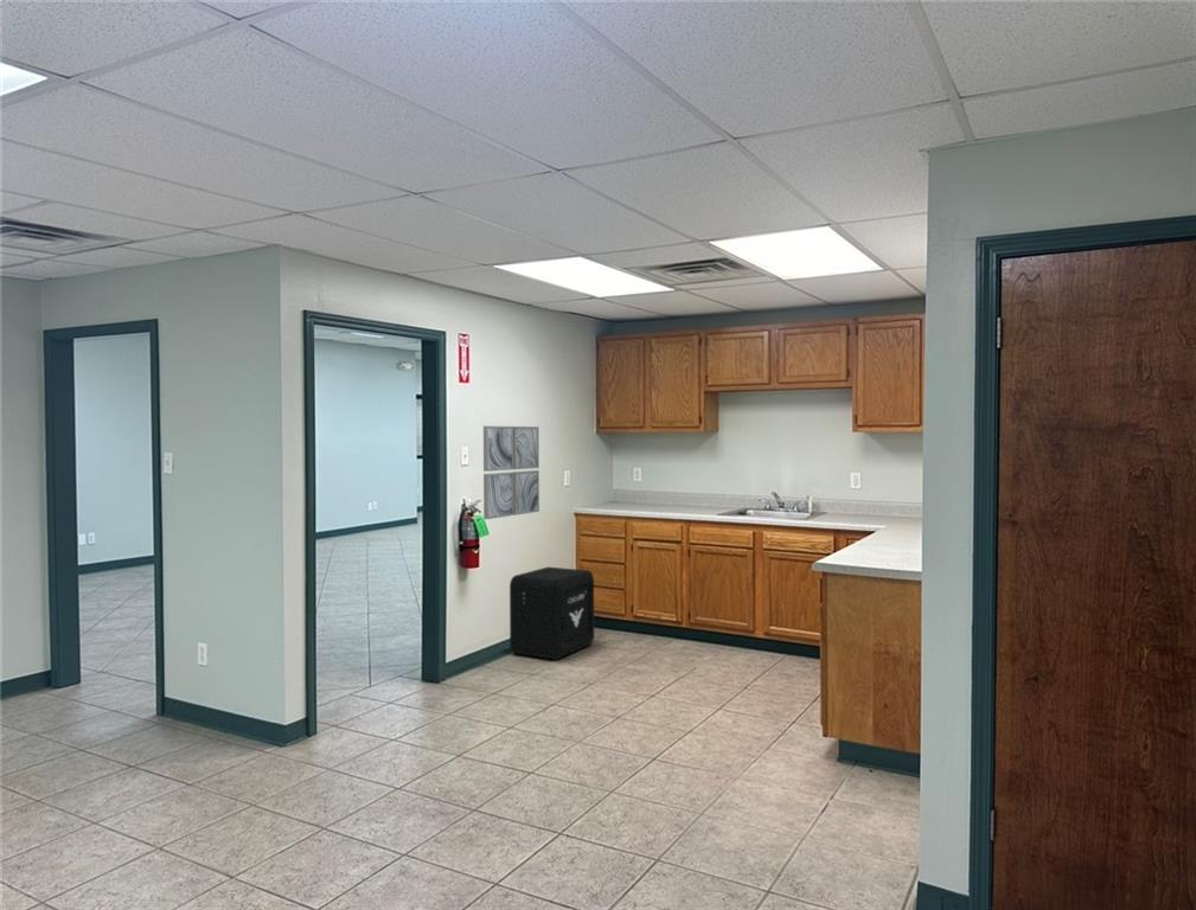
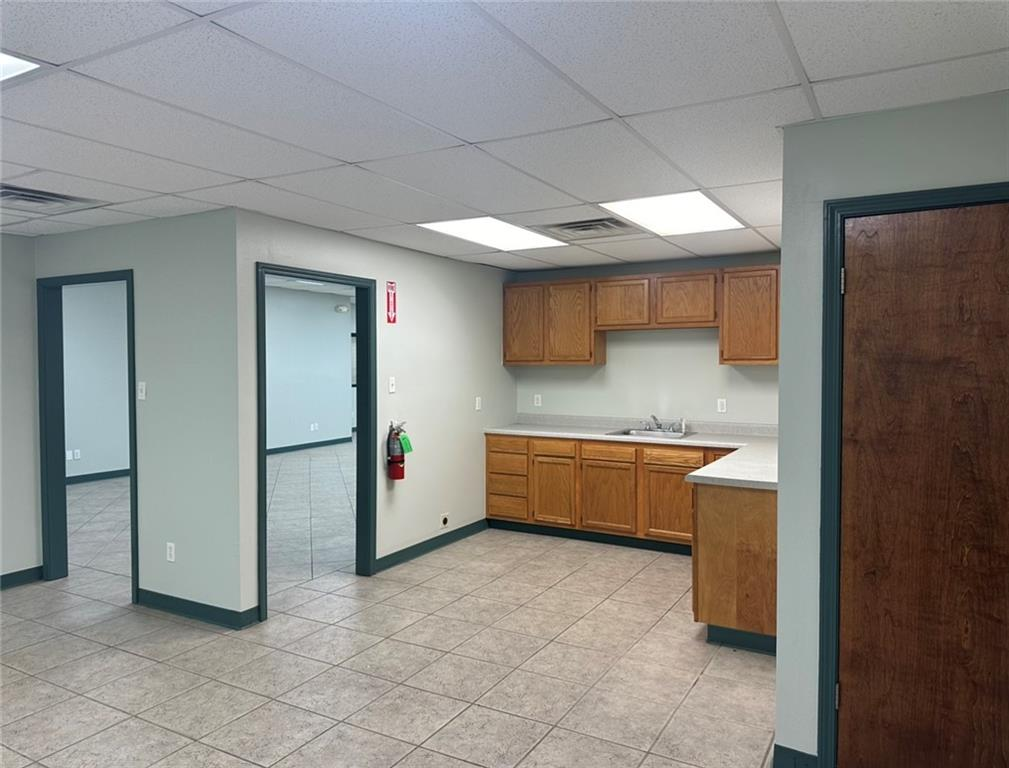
- air purifier [509,566,595,661]
- wall art [482,425,541,520]
